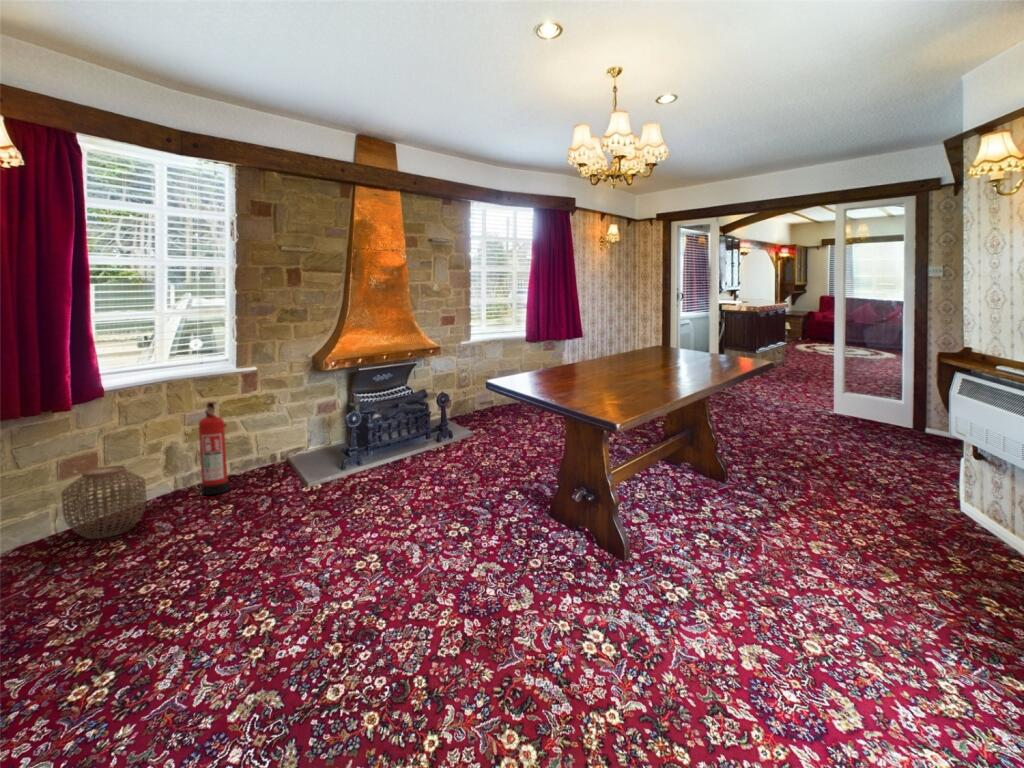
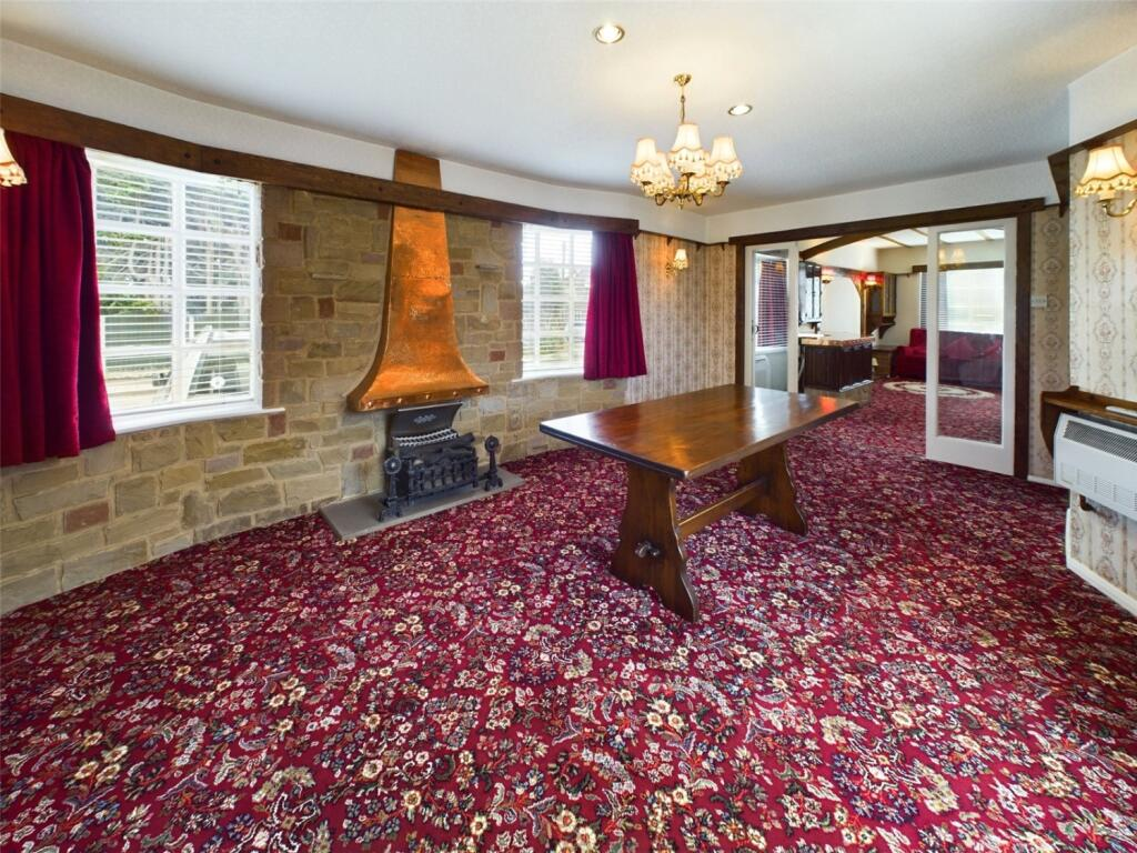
- fire extinguisher [198,401,230,496]
- woven basket [61,465,148,540]
